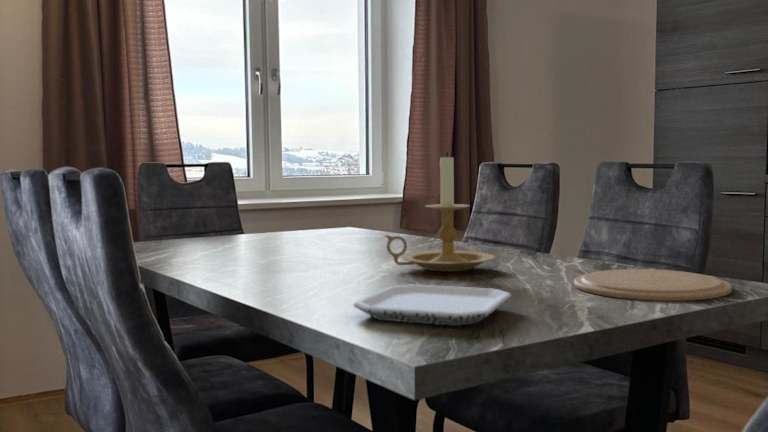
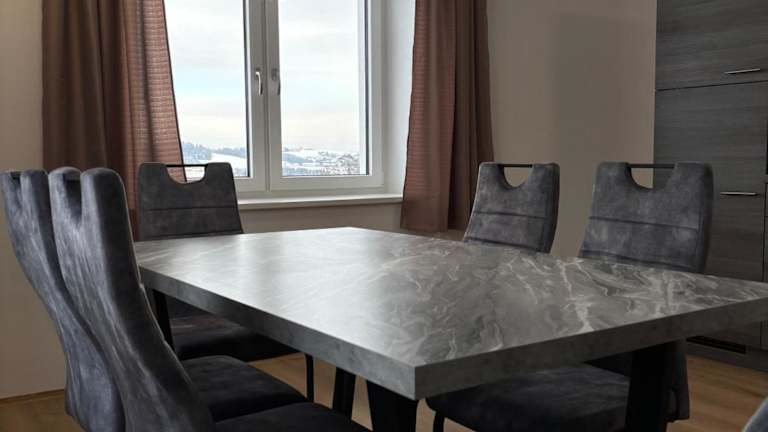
- plate [573,268,733,302]
- plate [353,283,513,327]
- candle holder [384,151,496,273]
